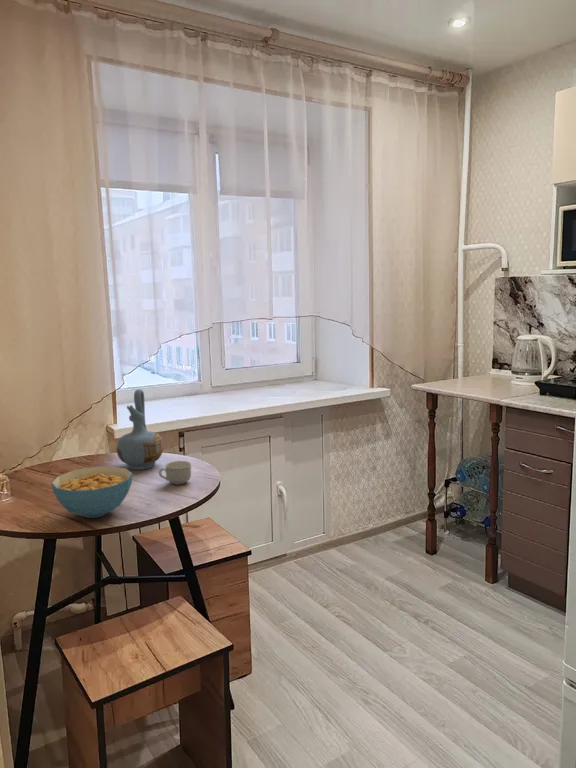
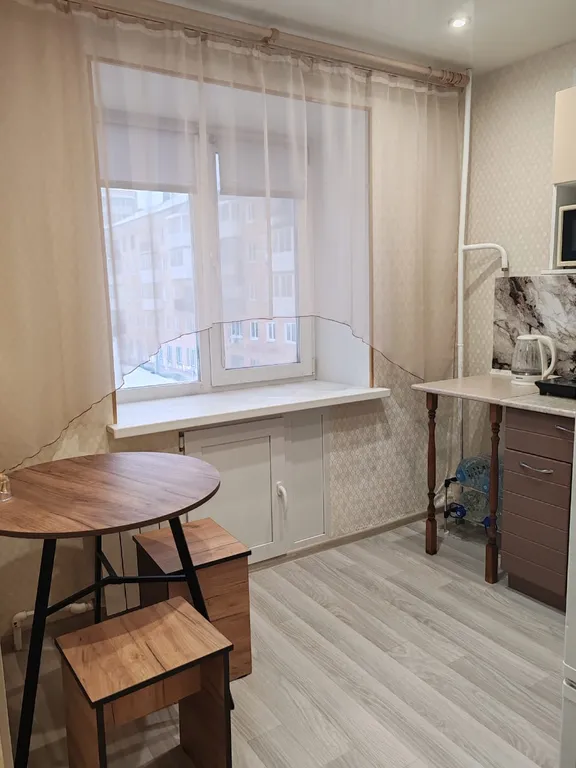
- cereal bowl [50,465,133,519]
- cup [158,460,192,486]
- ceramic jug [116,388,164,471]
